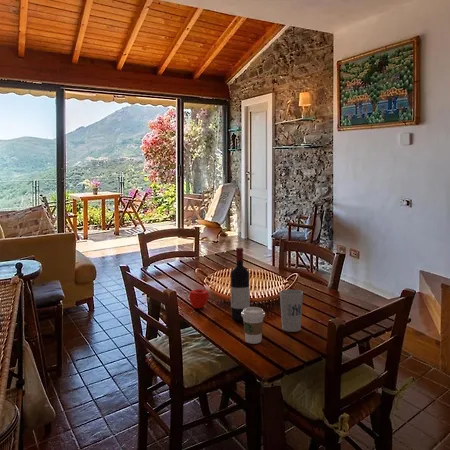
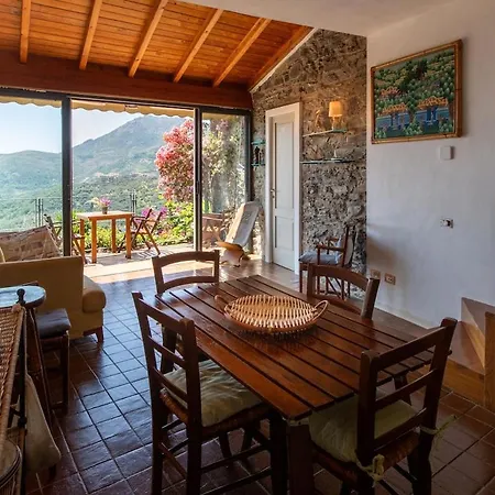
- cup [279,289,304,333]
- wine bottle [229,247,251,321]
- apple [189,288,210,309]
- coffee cup [241,306,266,345]
